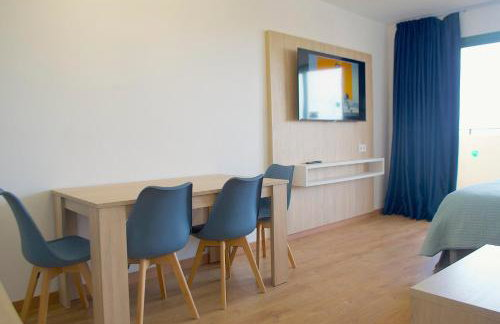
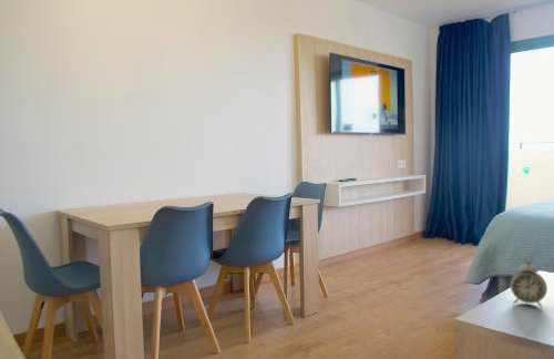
+ alarm clock [509,255,548,309]
